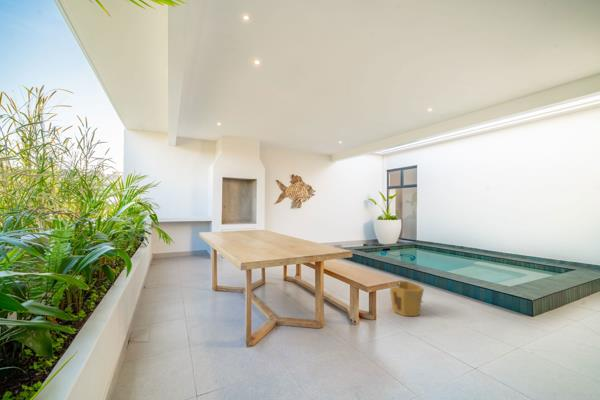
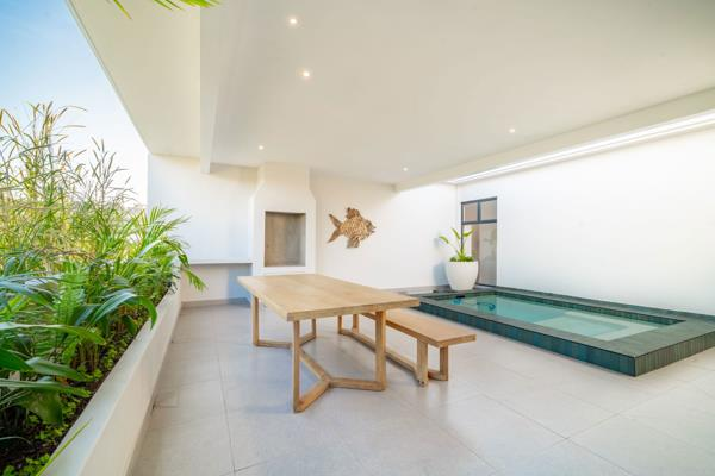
- bucket [389,279,425,317]
